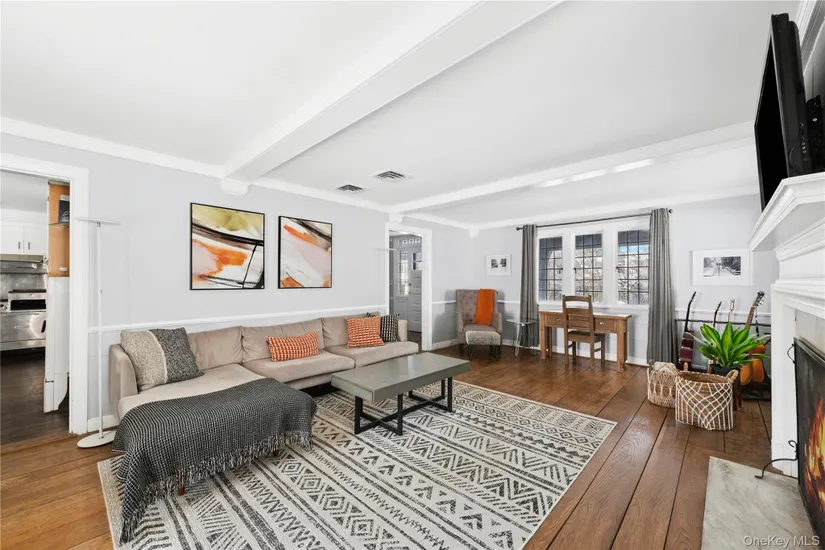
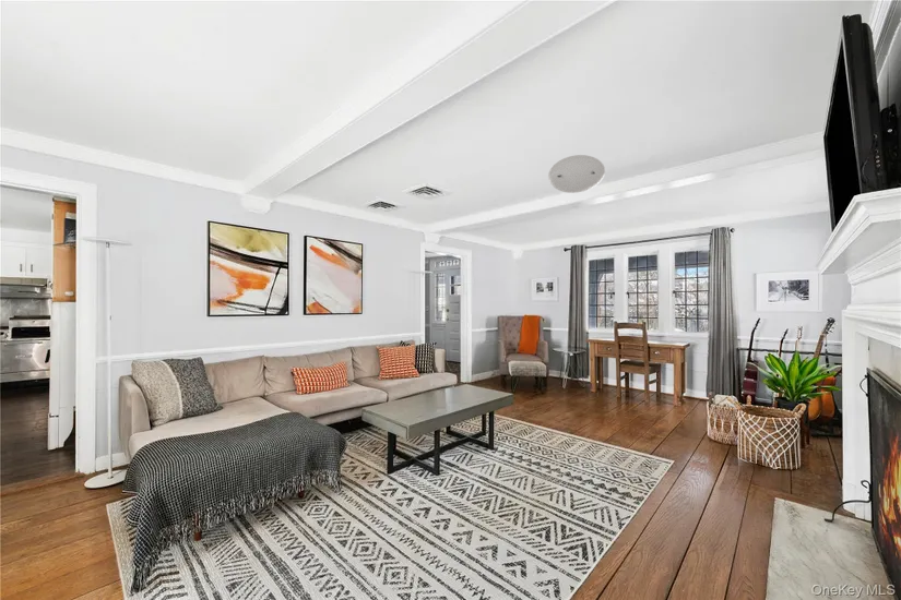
+ ceiling light [547,154,606,194]
